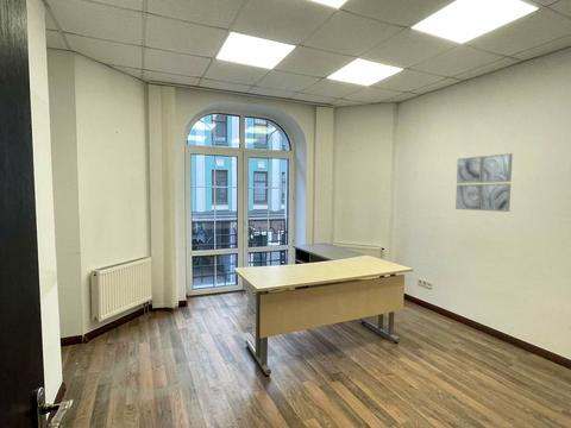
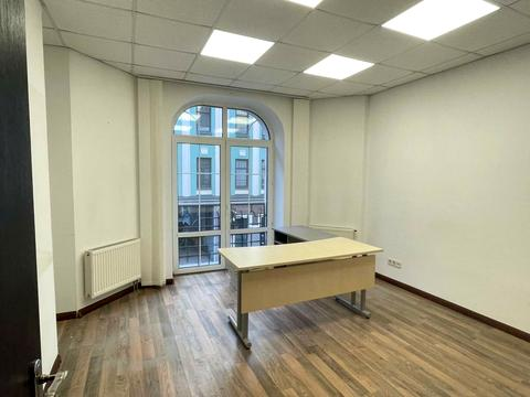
- wall art [454,152,514,213]
